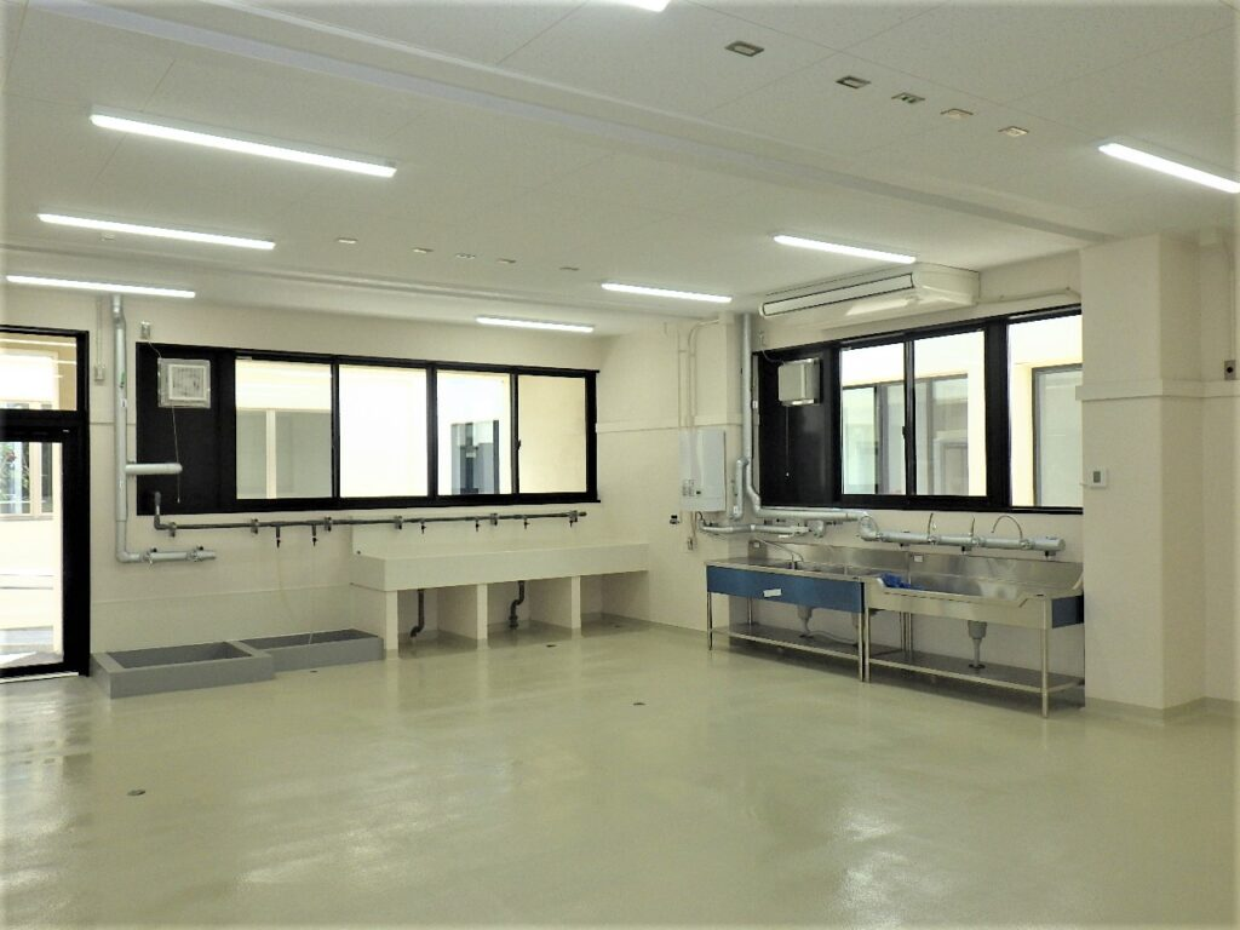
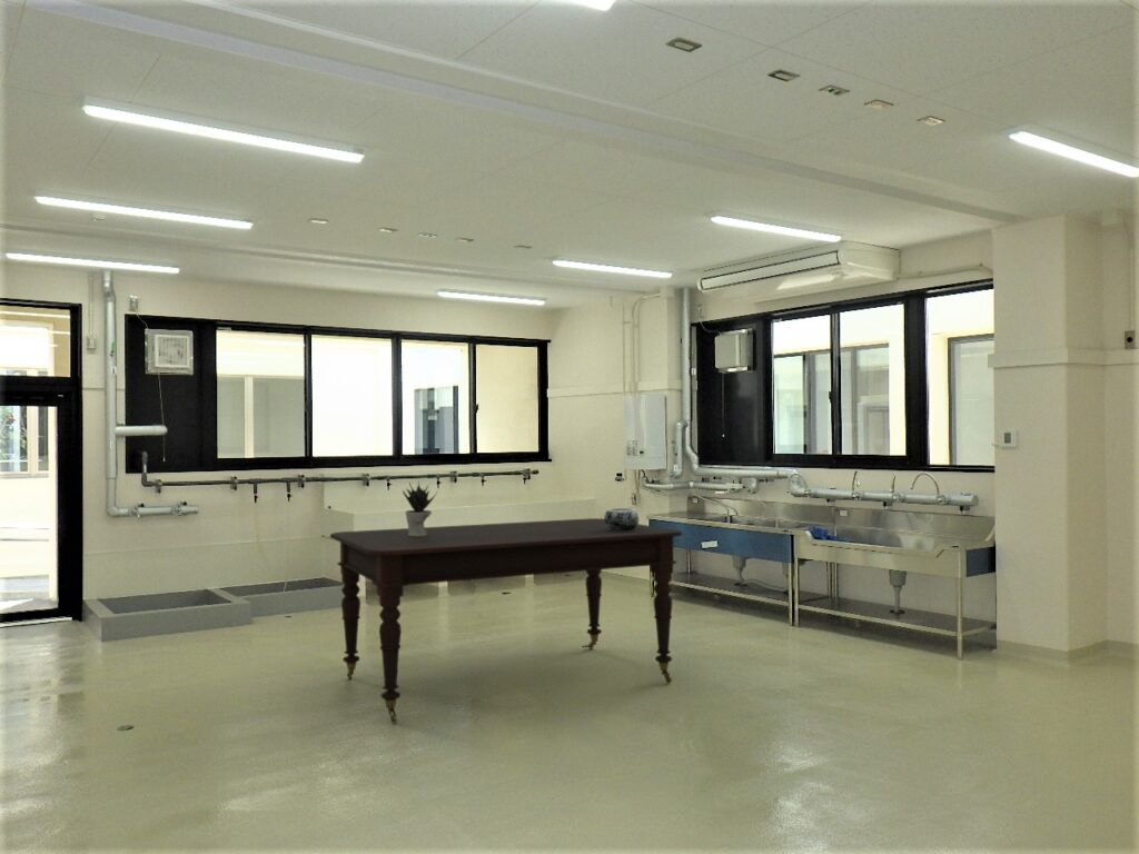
+ potted plant [402,480,439,536]
+ decorative bowl [603,507,640,532]
+ dining table [329,517,684,725]
